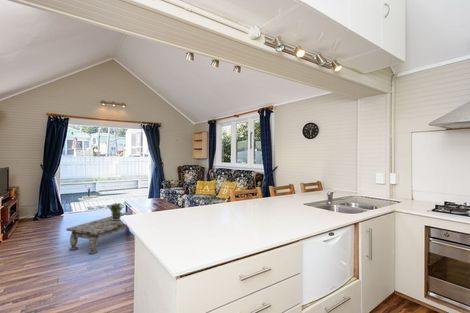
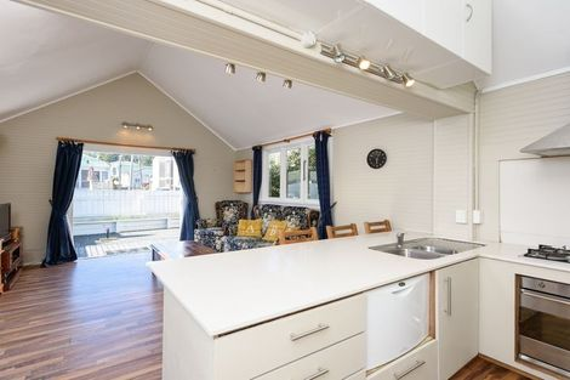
- coffee table [65,211,132,255]
- potted plant [106,202,125,220]
